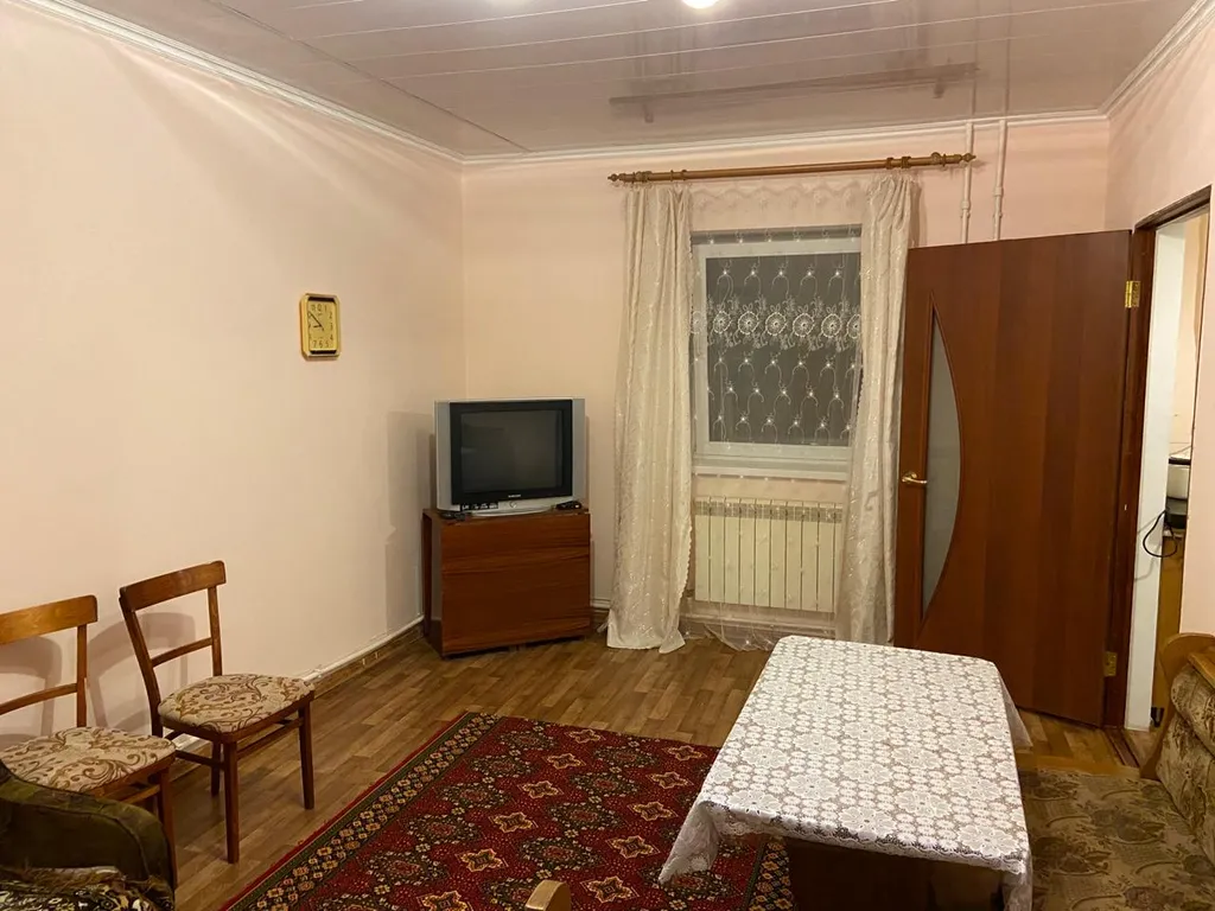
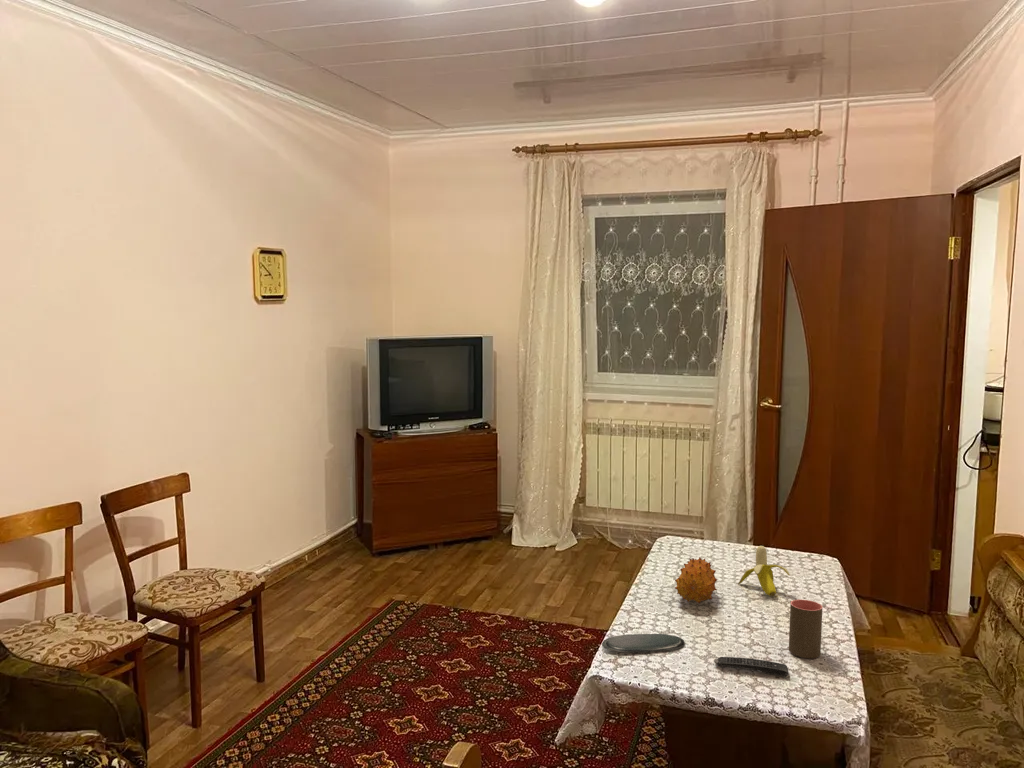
+ oval tray [601,633,686,653]
+ banana [737,545,790,597]
+ cup [788,599,824,659]
+ remote control [713,656,789,678]
+ fruit [674,556,718,604]
